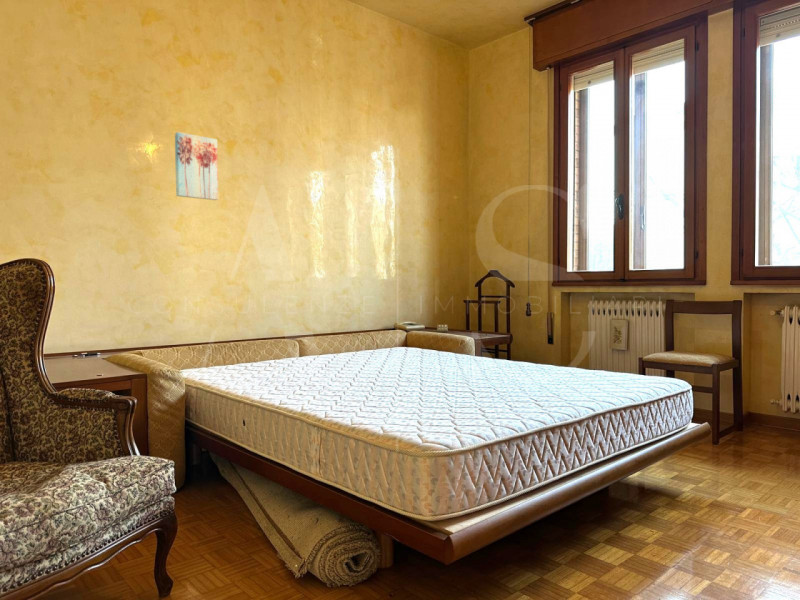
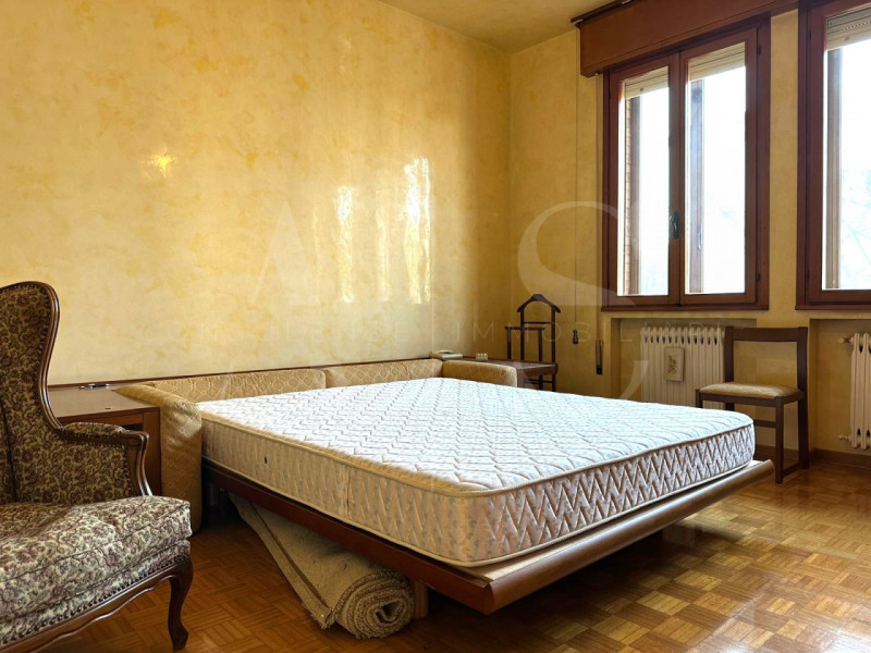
- wall art [174,131,219,201]
